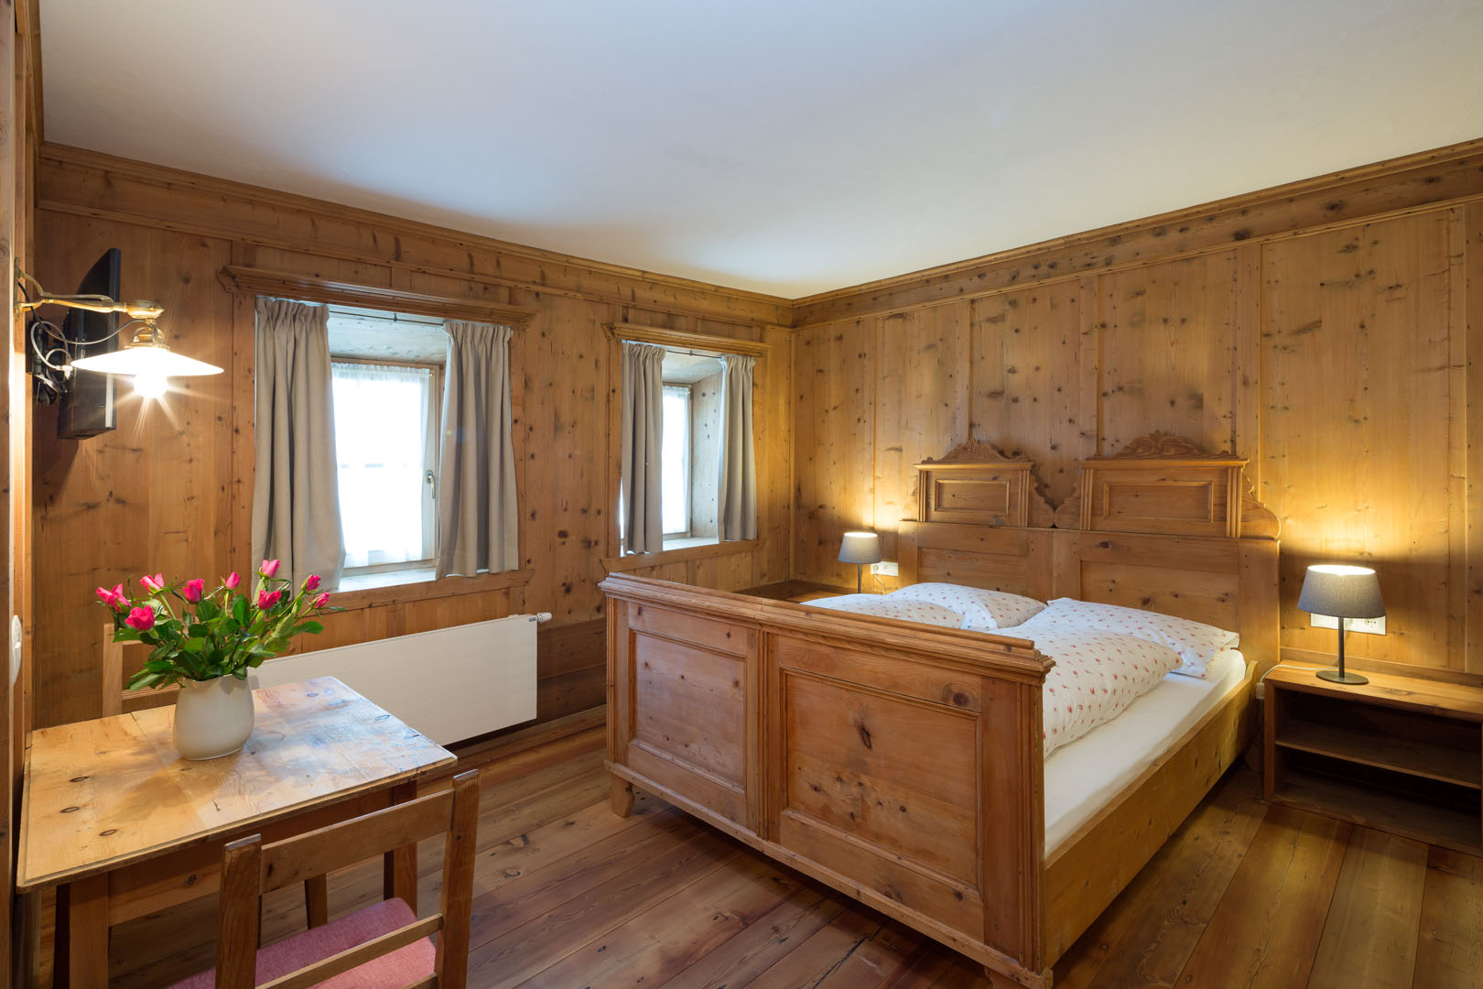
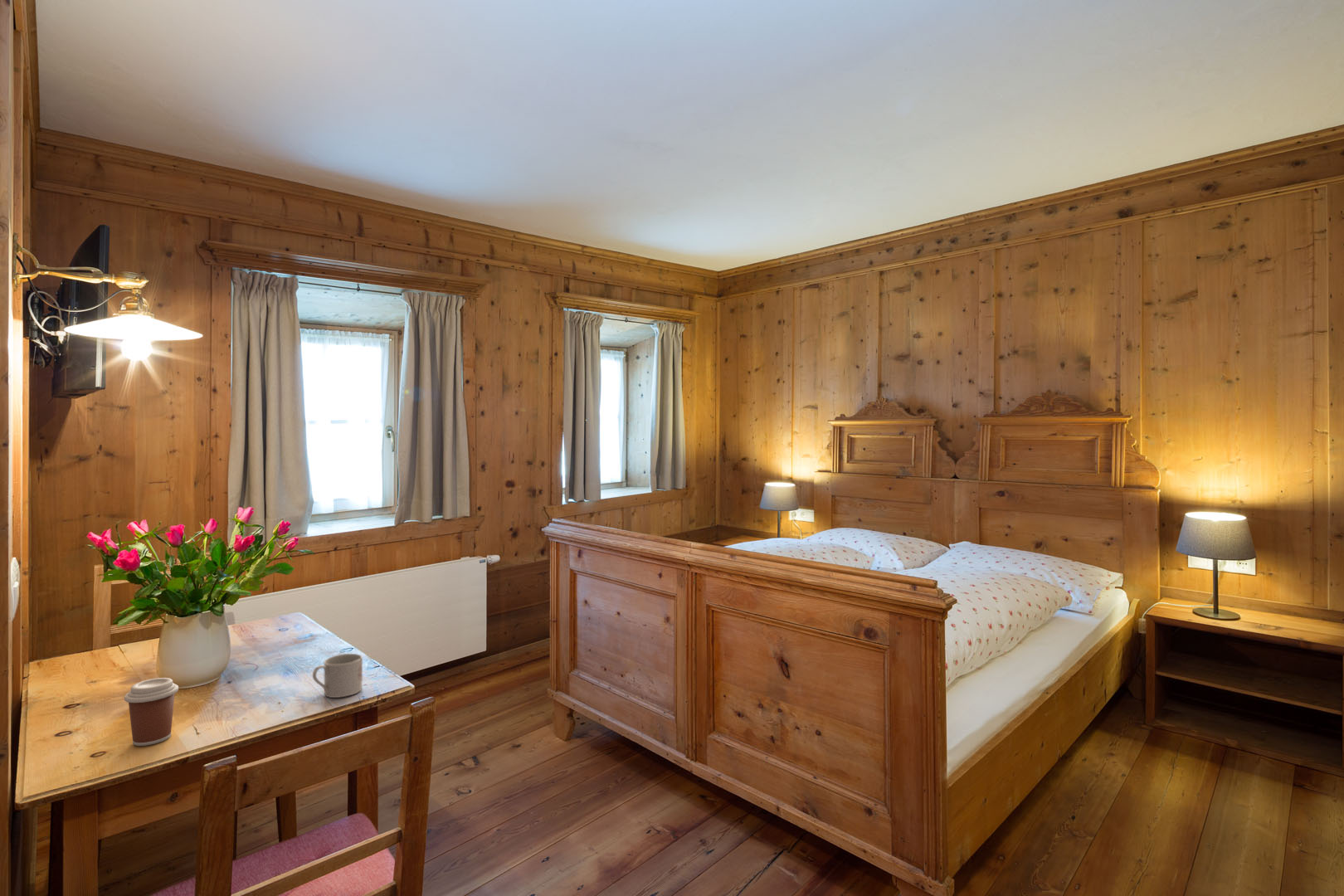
+ mug [312,653,363,699]
+ coffee cup [124,677,179,747]
